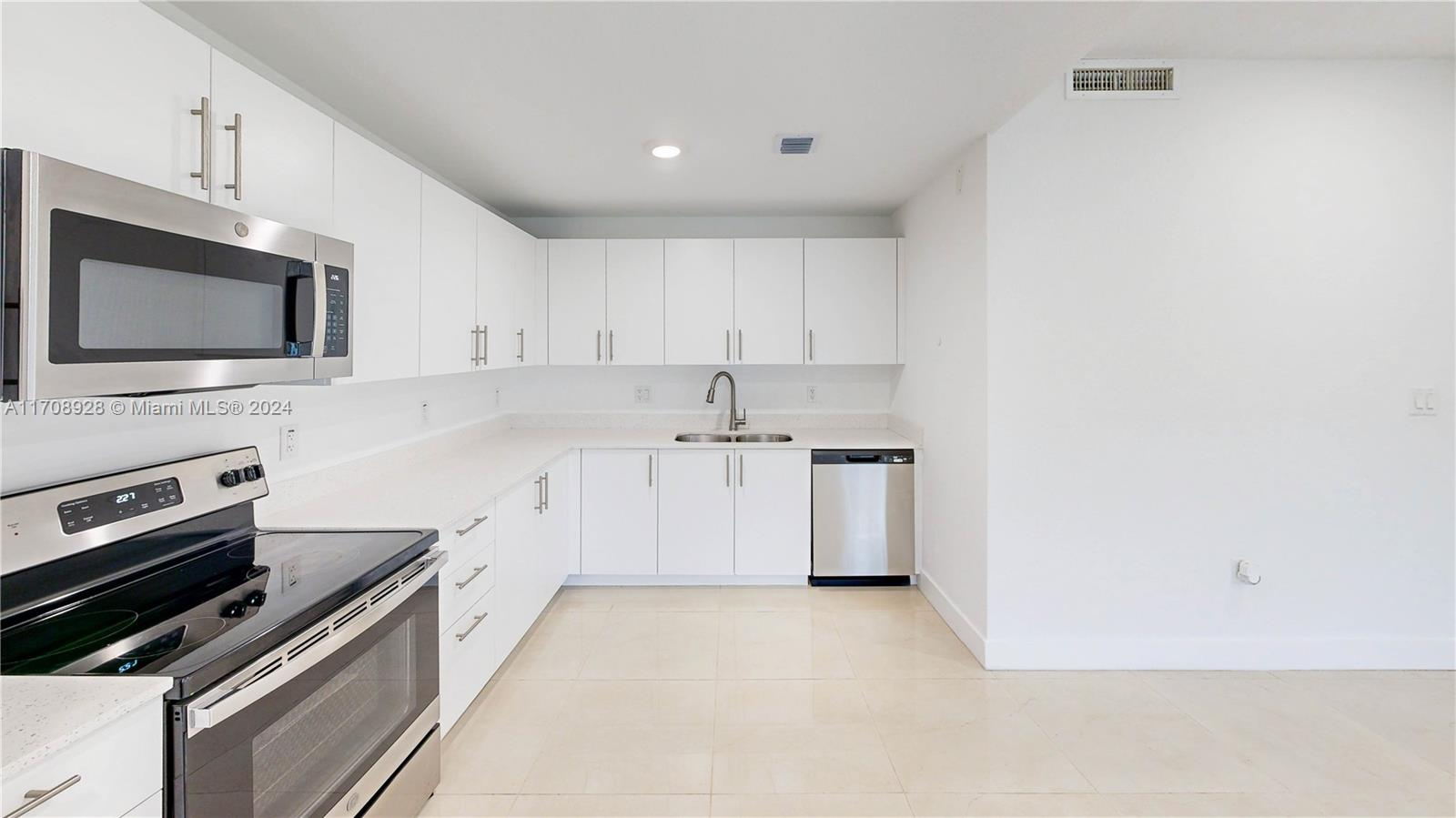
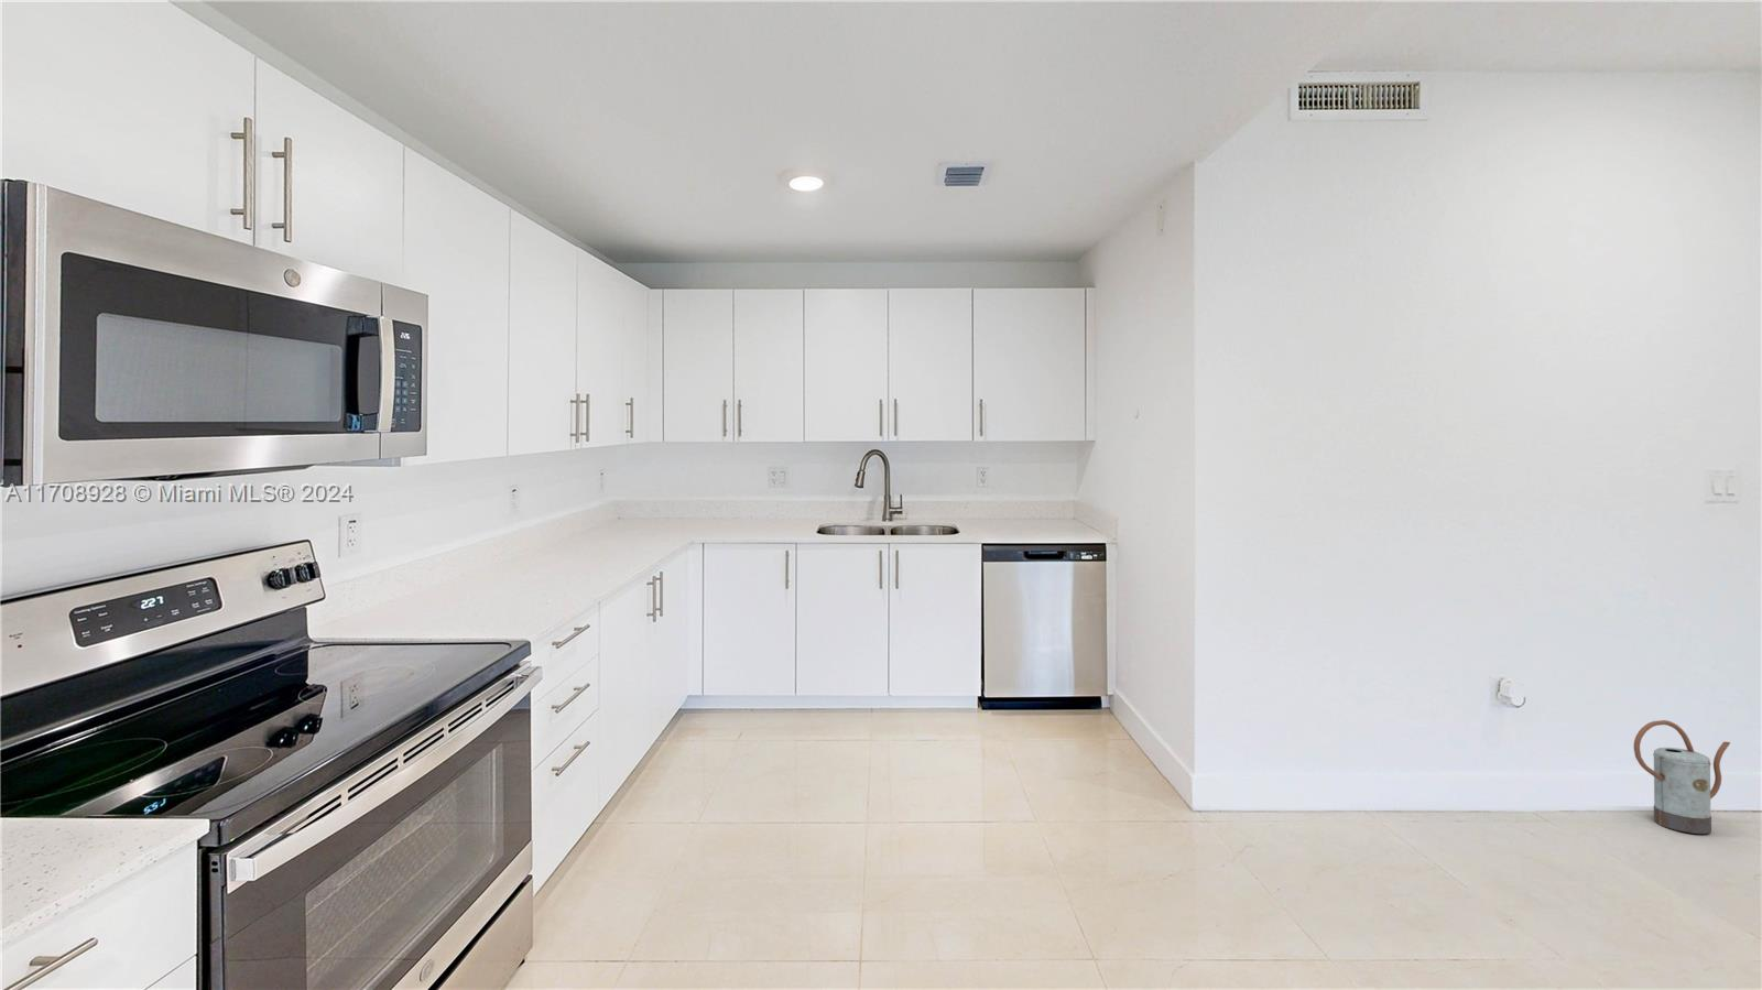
+ watering can [1634,719,1732,835]
